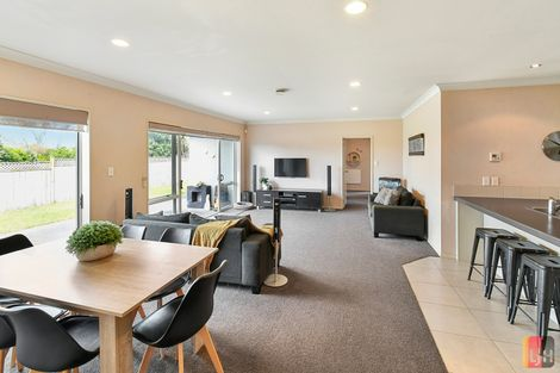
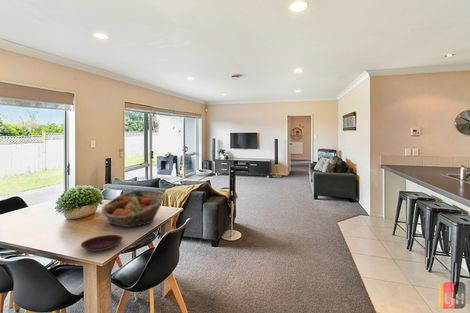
+ plate [80,234,124,252]
+ fruit basket [100,189,166,228]
